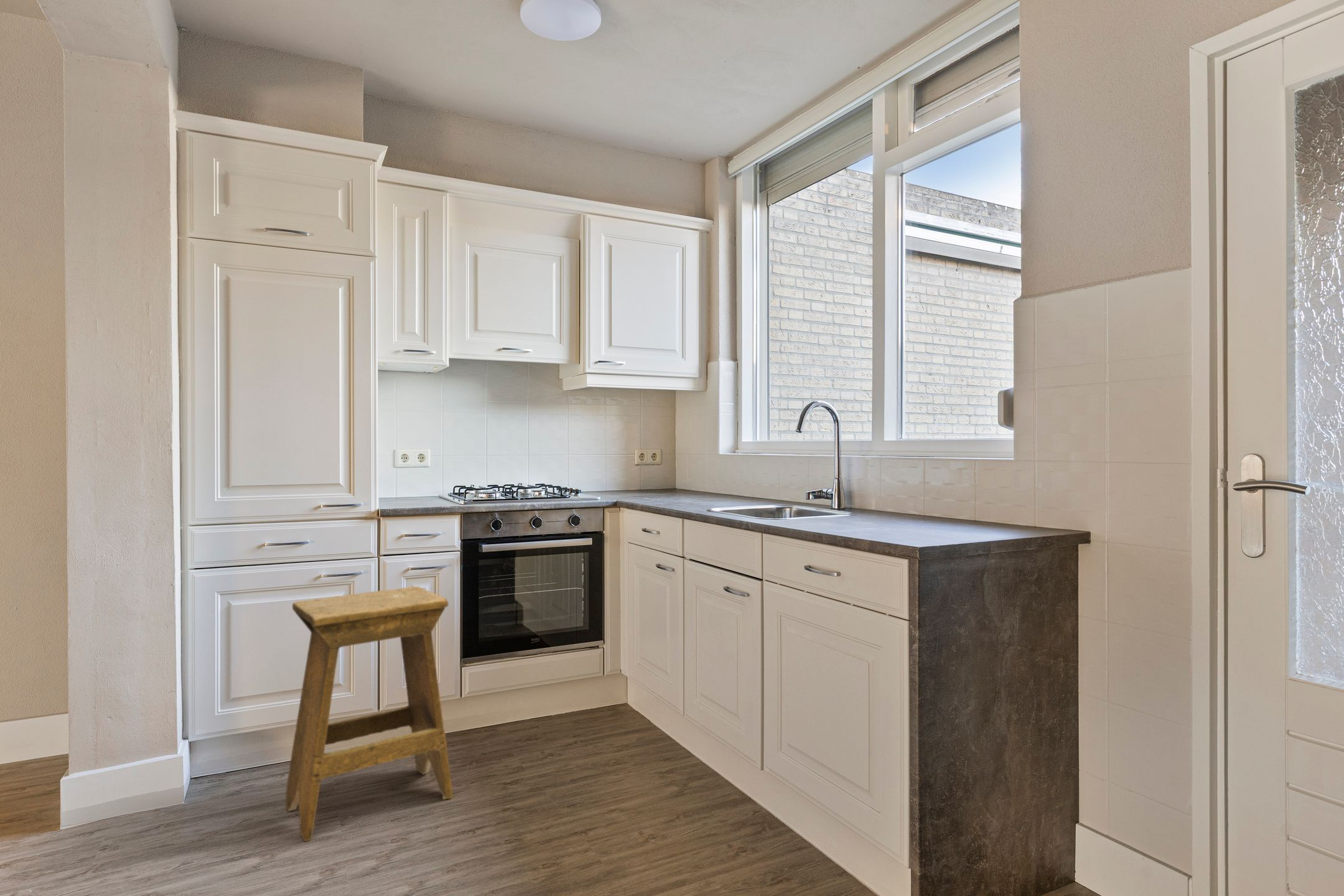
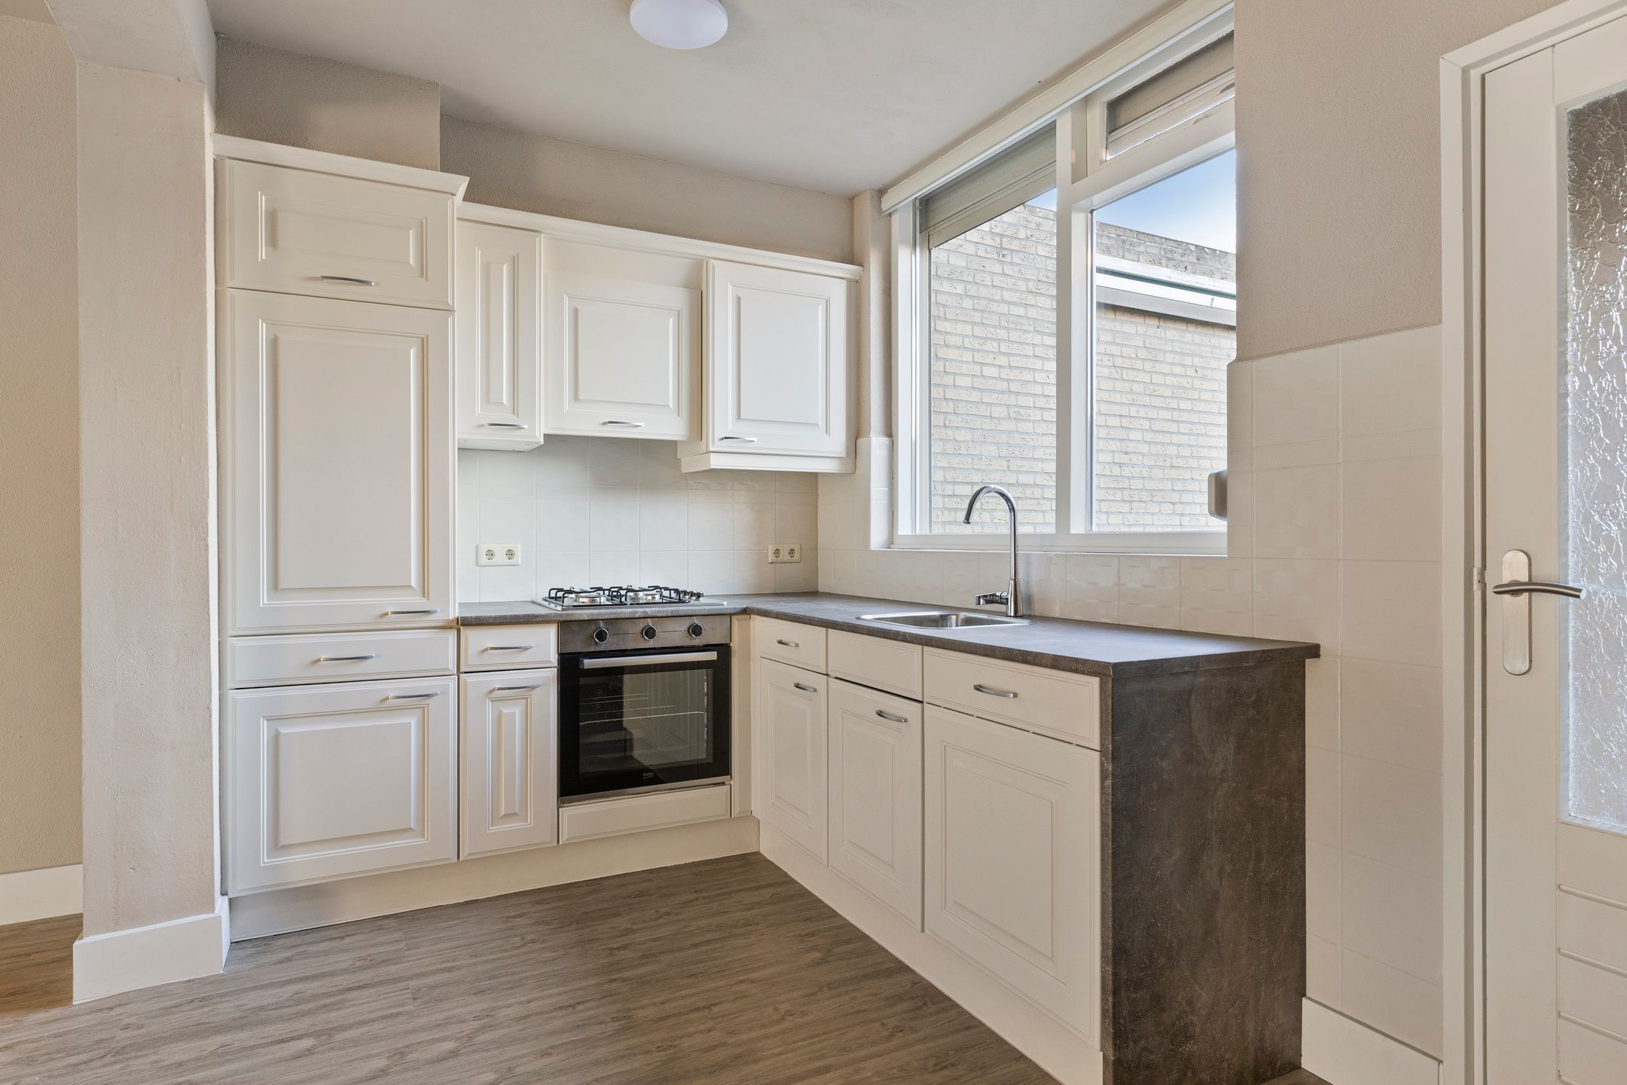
- stool [284,586,454,842]
